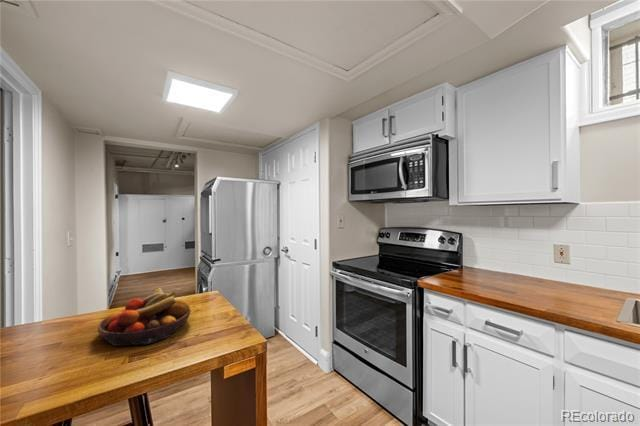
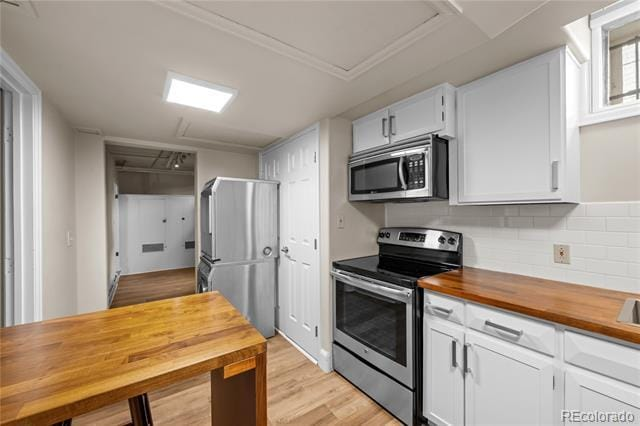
- fruit bowl [97,287,191,347]
